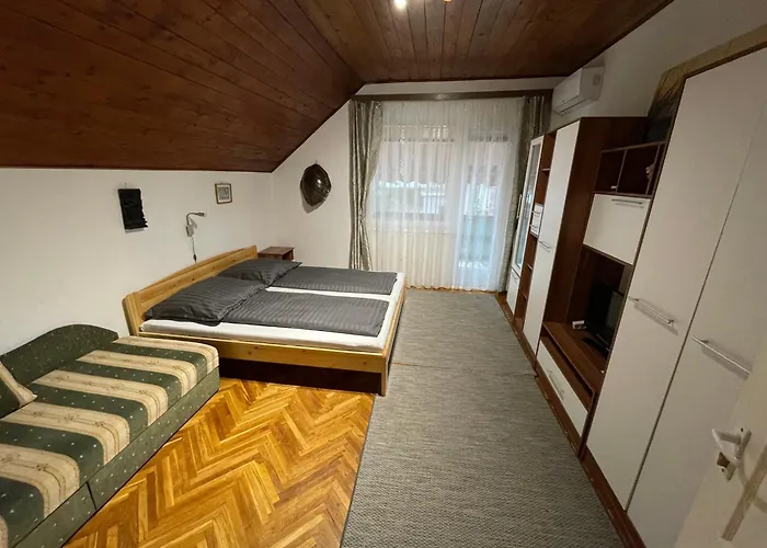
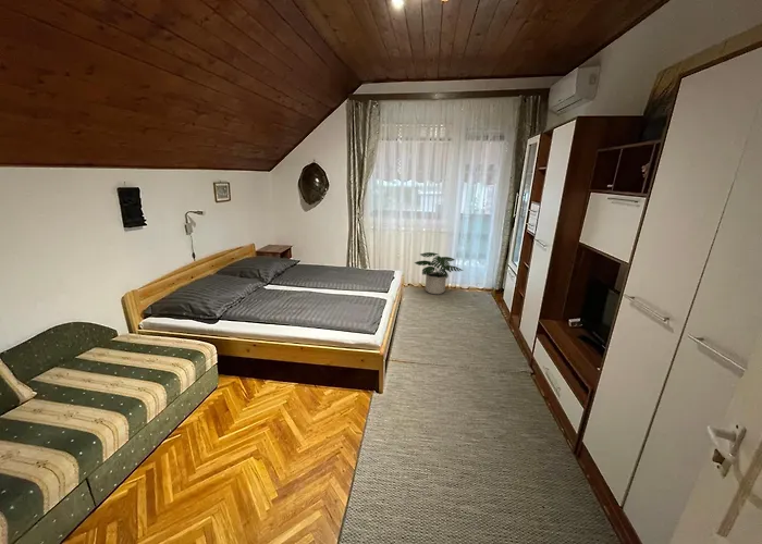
+ potted plant [414,251,464,295]
